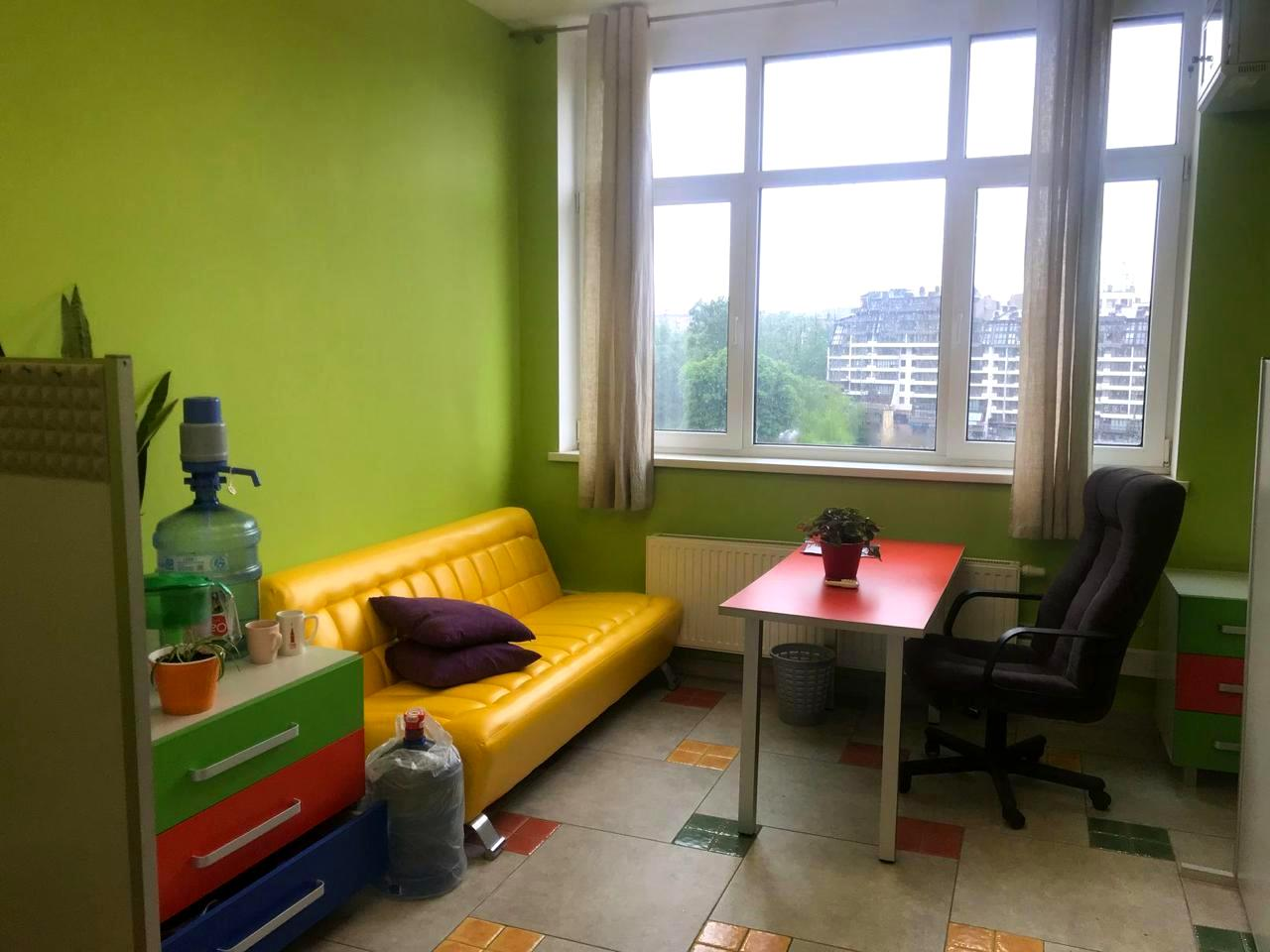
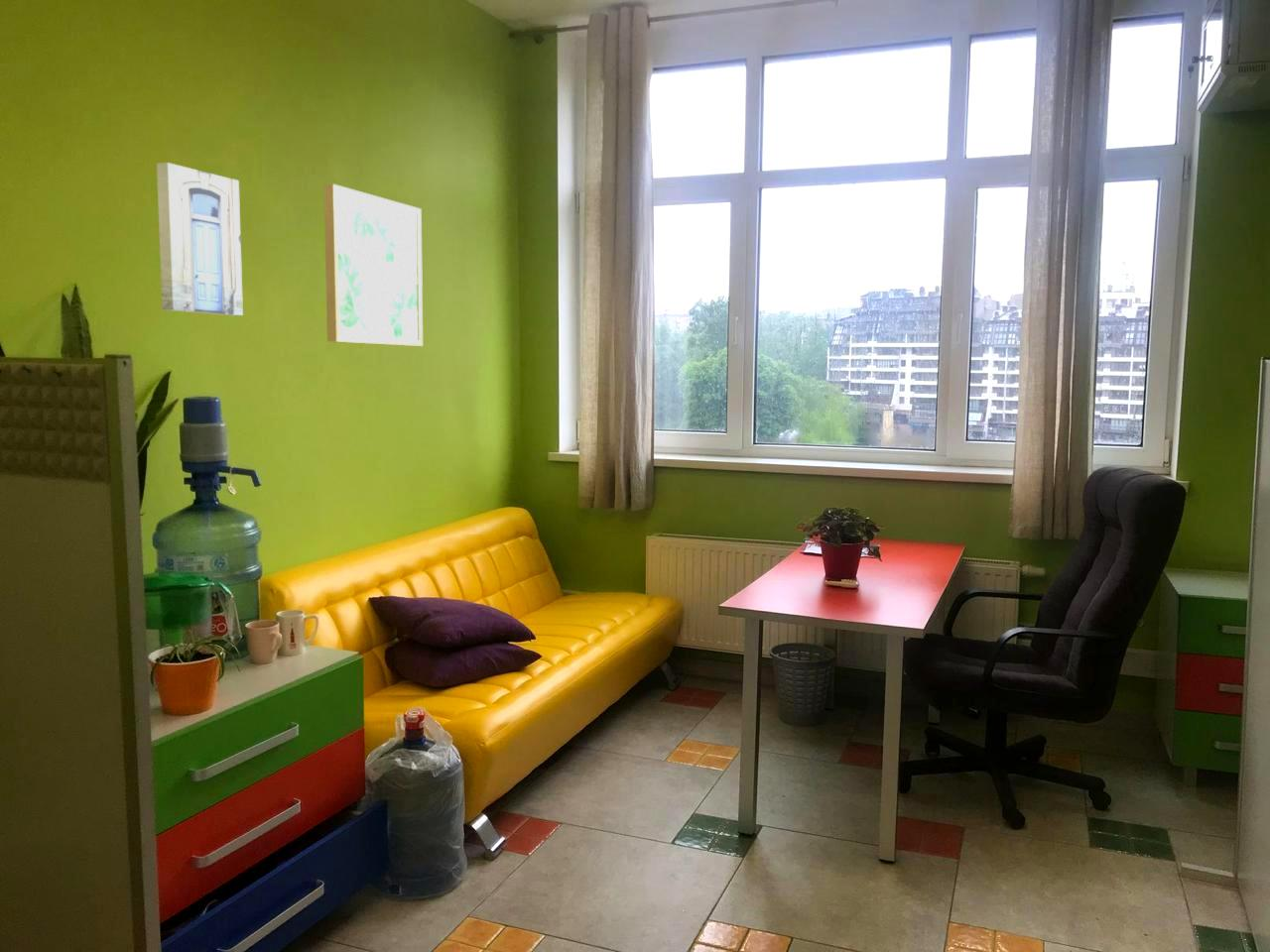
+ wall art [322,182,424,347]
+ wall art [156,162,244,316]
